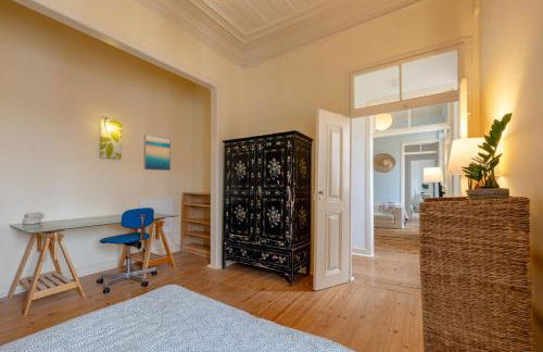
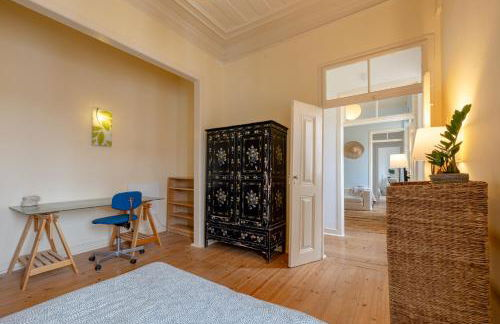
- wall art [142,134,172,172]
